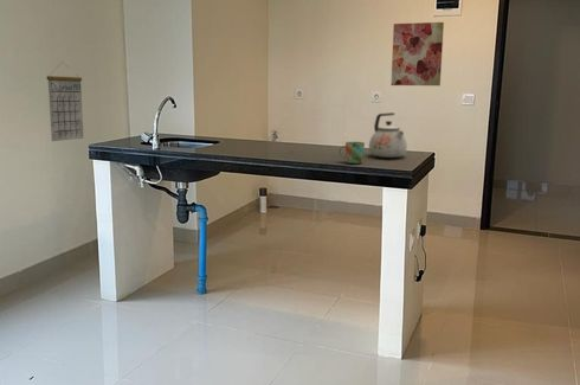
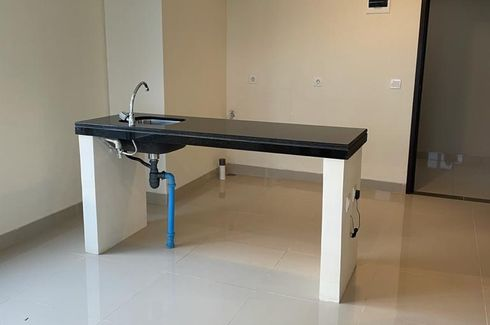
- kettle [368,111,408,159]
- calendar [46,60,84,142]
- mug [337,141,366,165]
- wall art [391,21,445,86]
